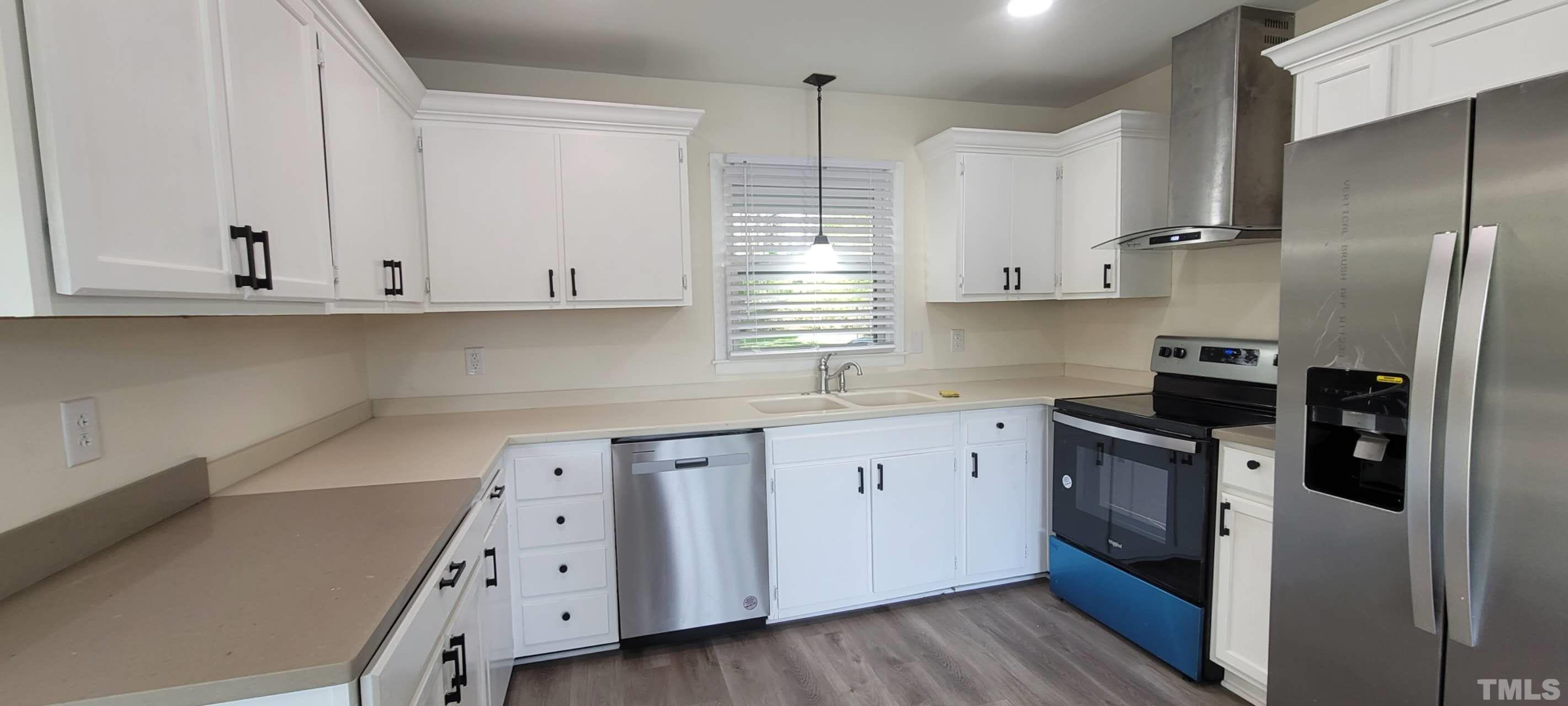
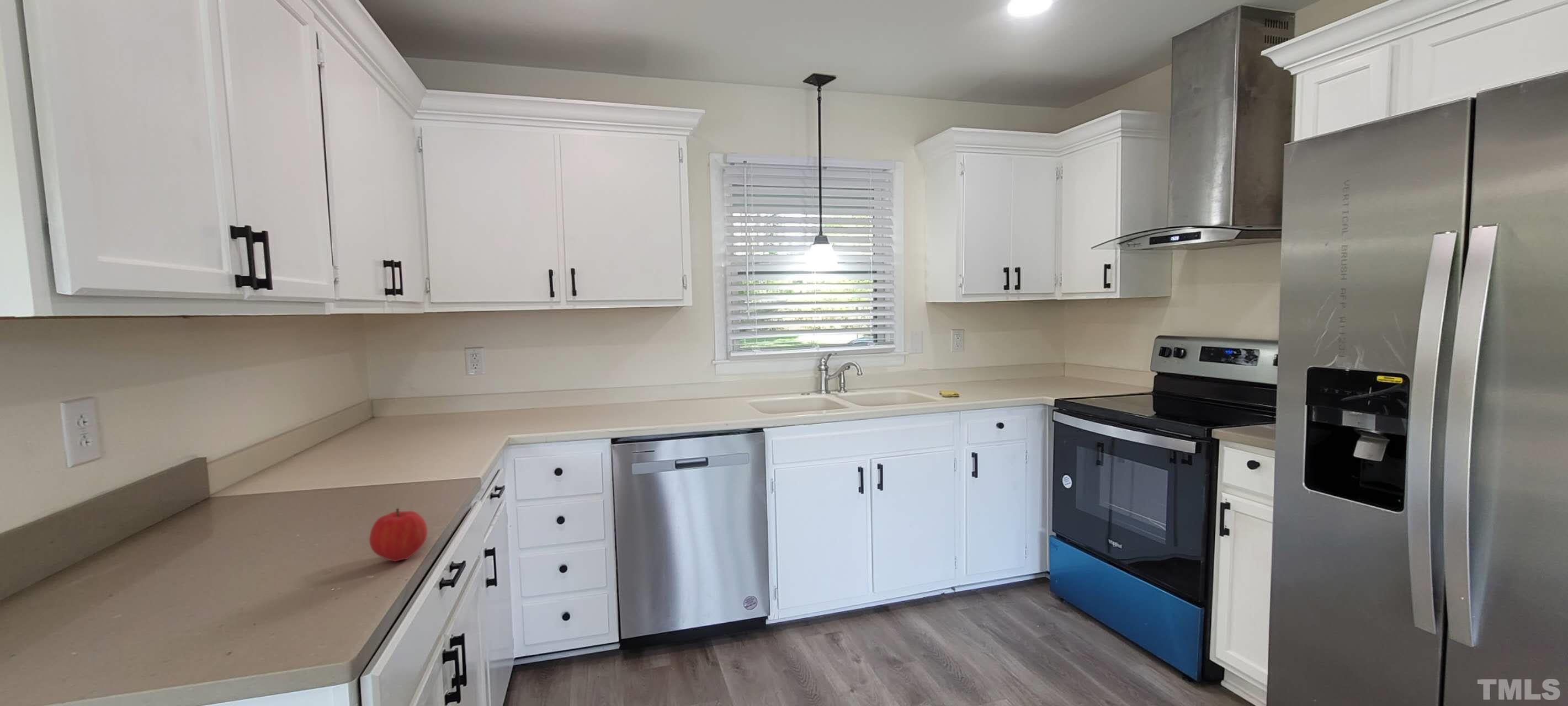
+ fruit [369,508,428,562]
